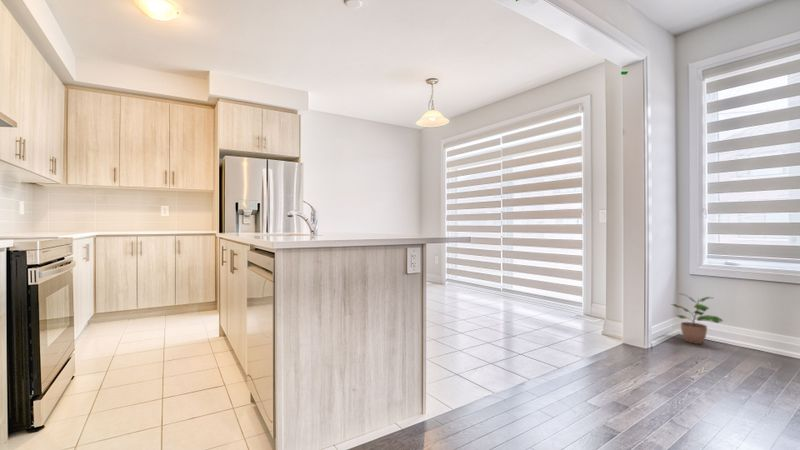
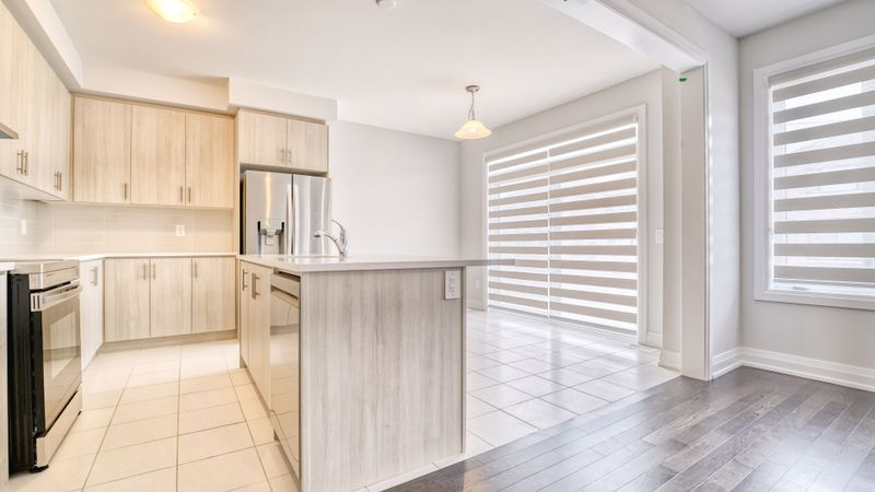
- potted plant [670,292,724,345]
